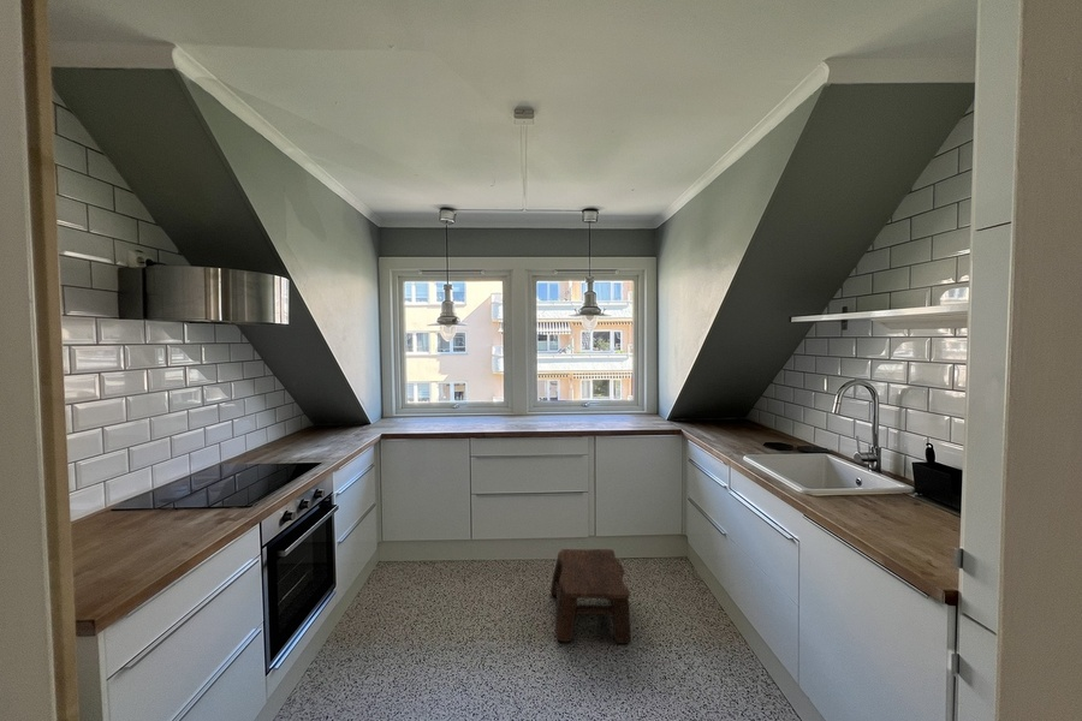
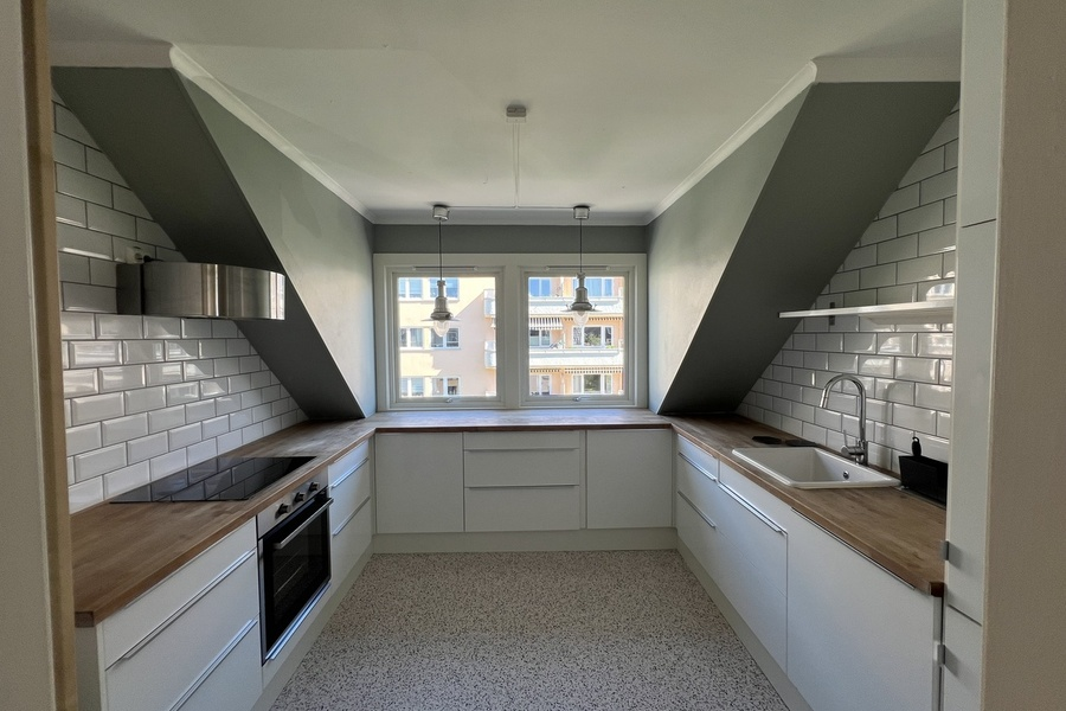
- stool [549,548,632,644]
